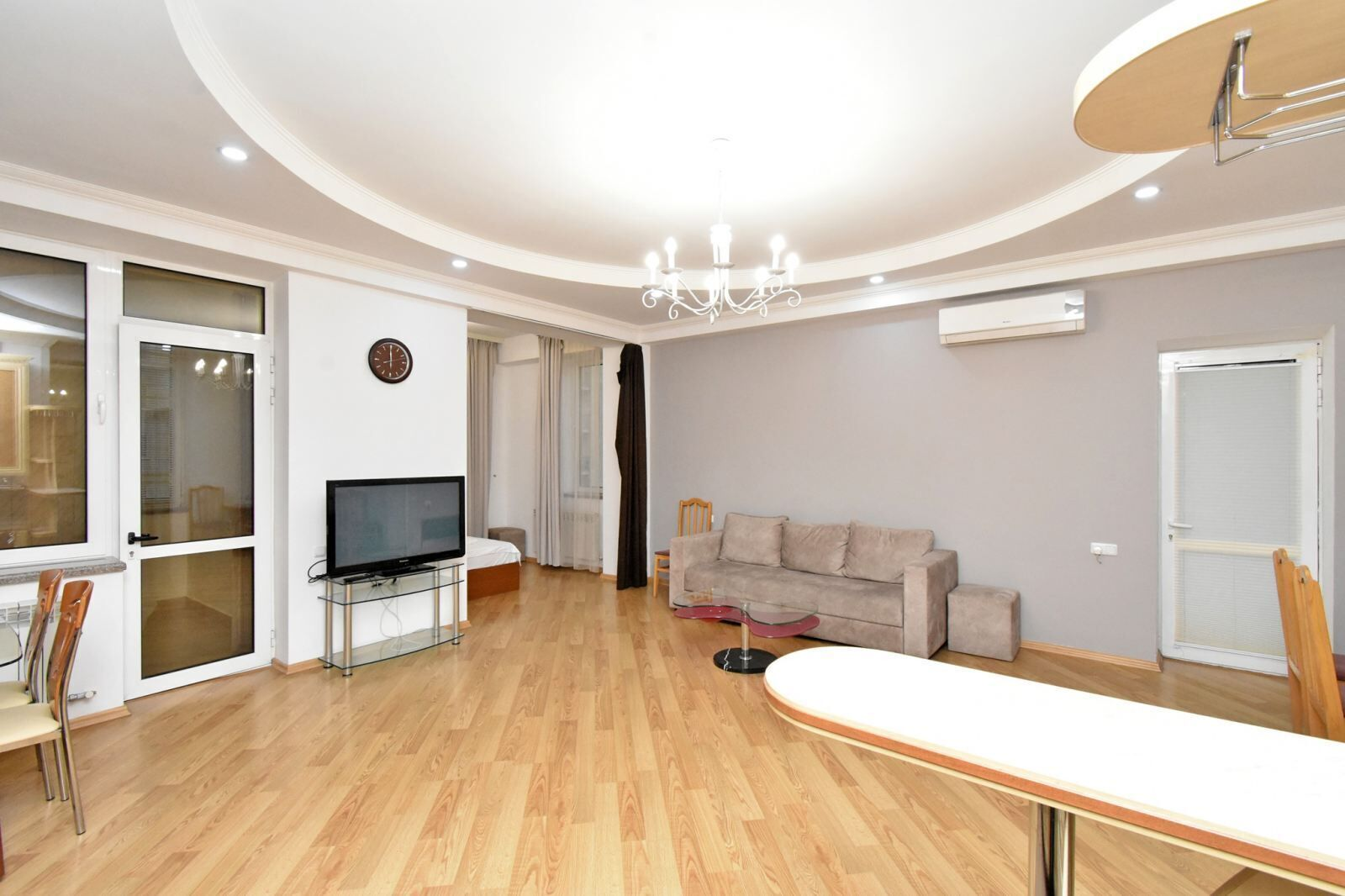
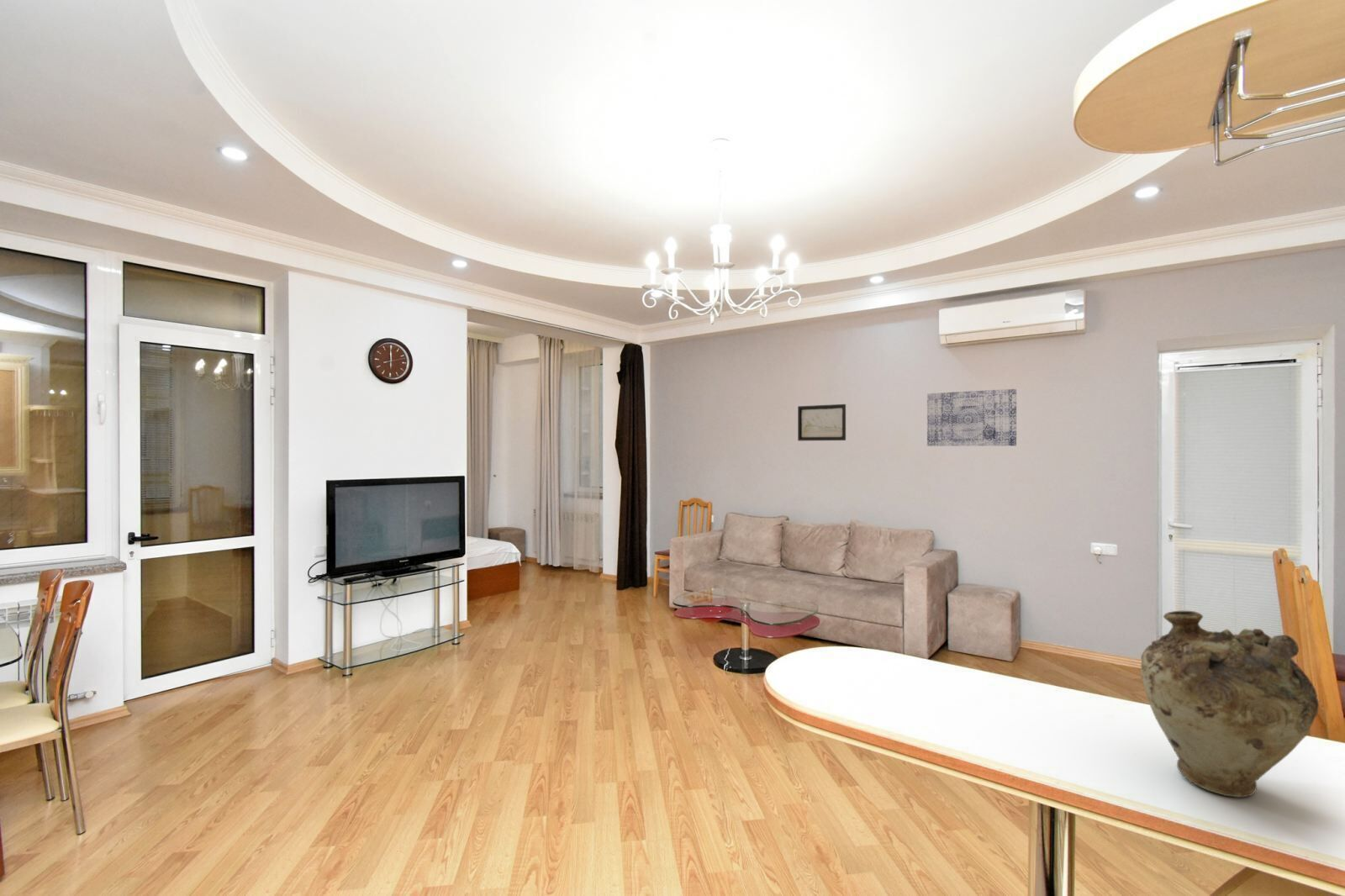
+ wall art [926,388,1017,447]
+ vase [1140,610,1320,798]
+ wall art [797,403,847,441]
